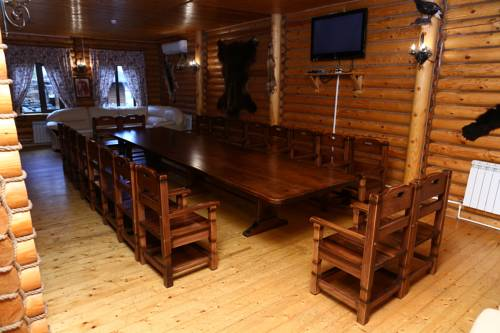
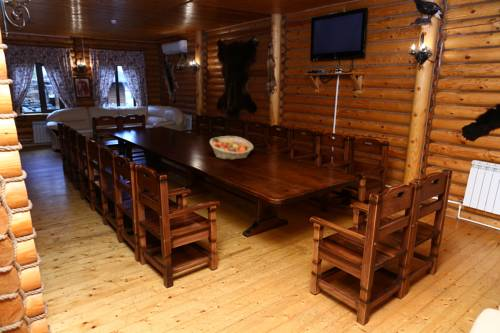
+ fruit basket [209,135,254,161]
